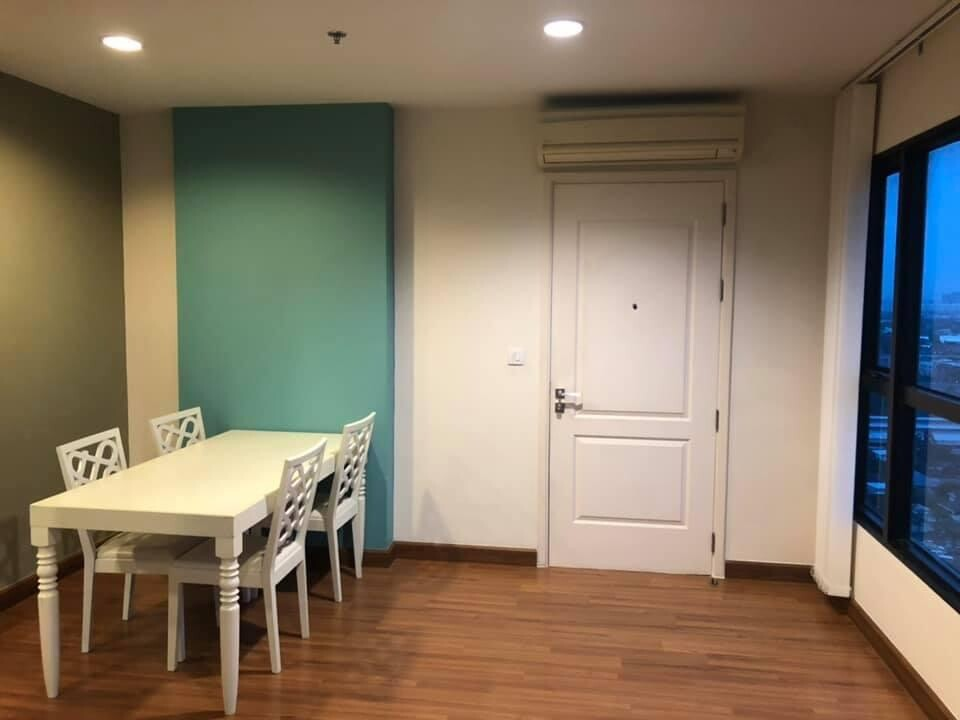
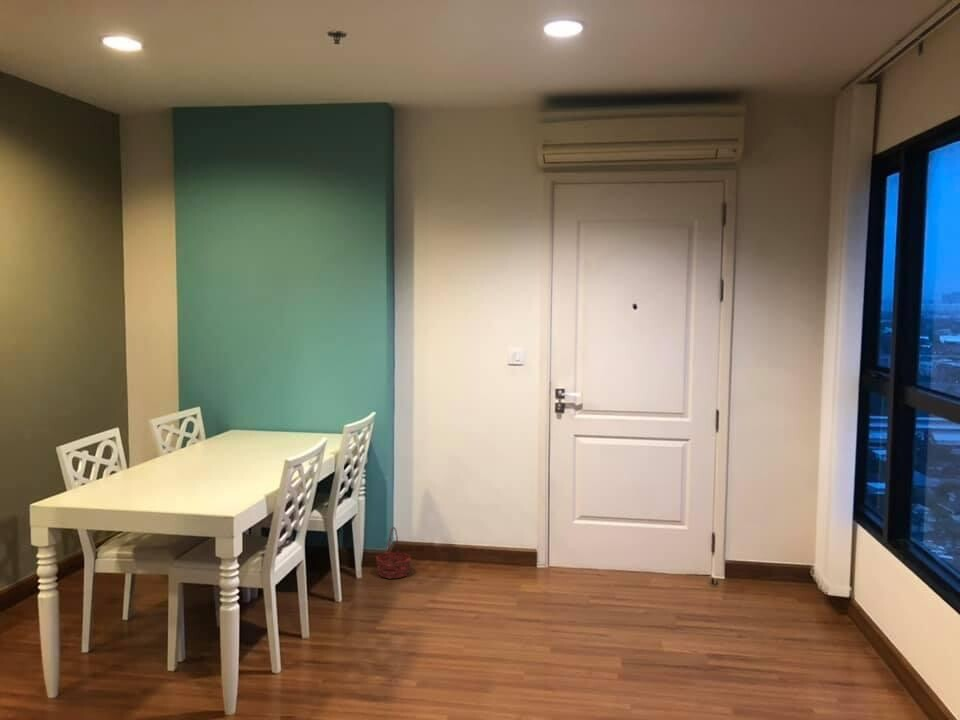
+ basket [375,526,412,580]
